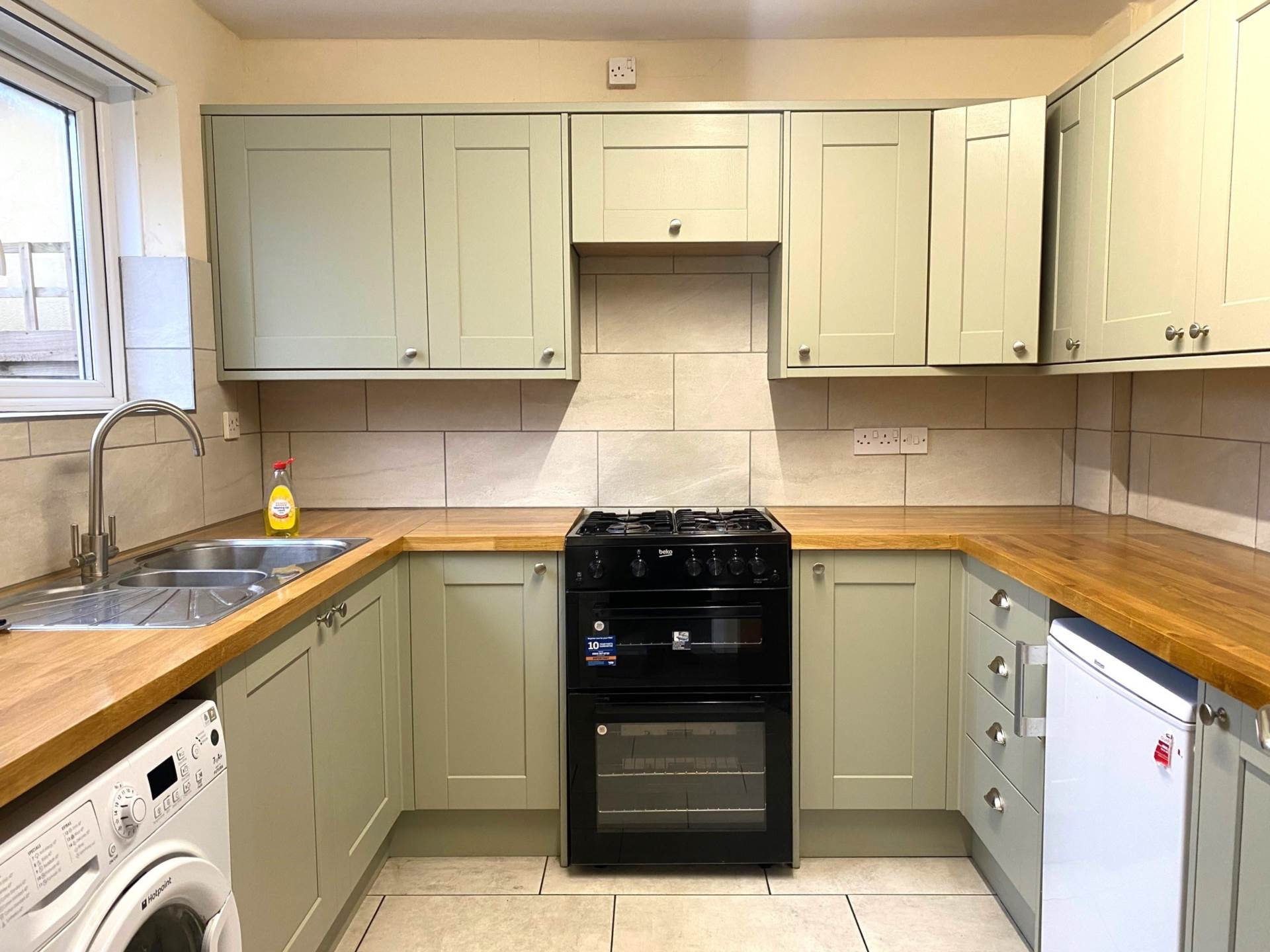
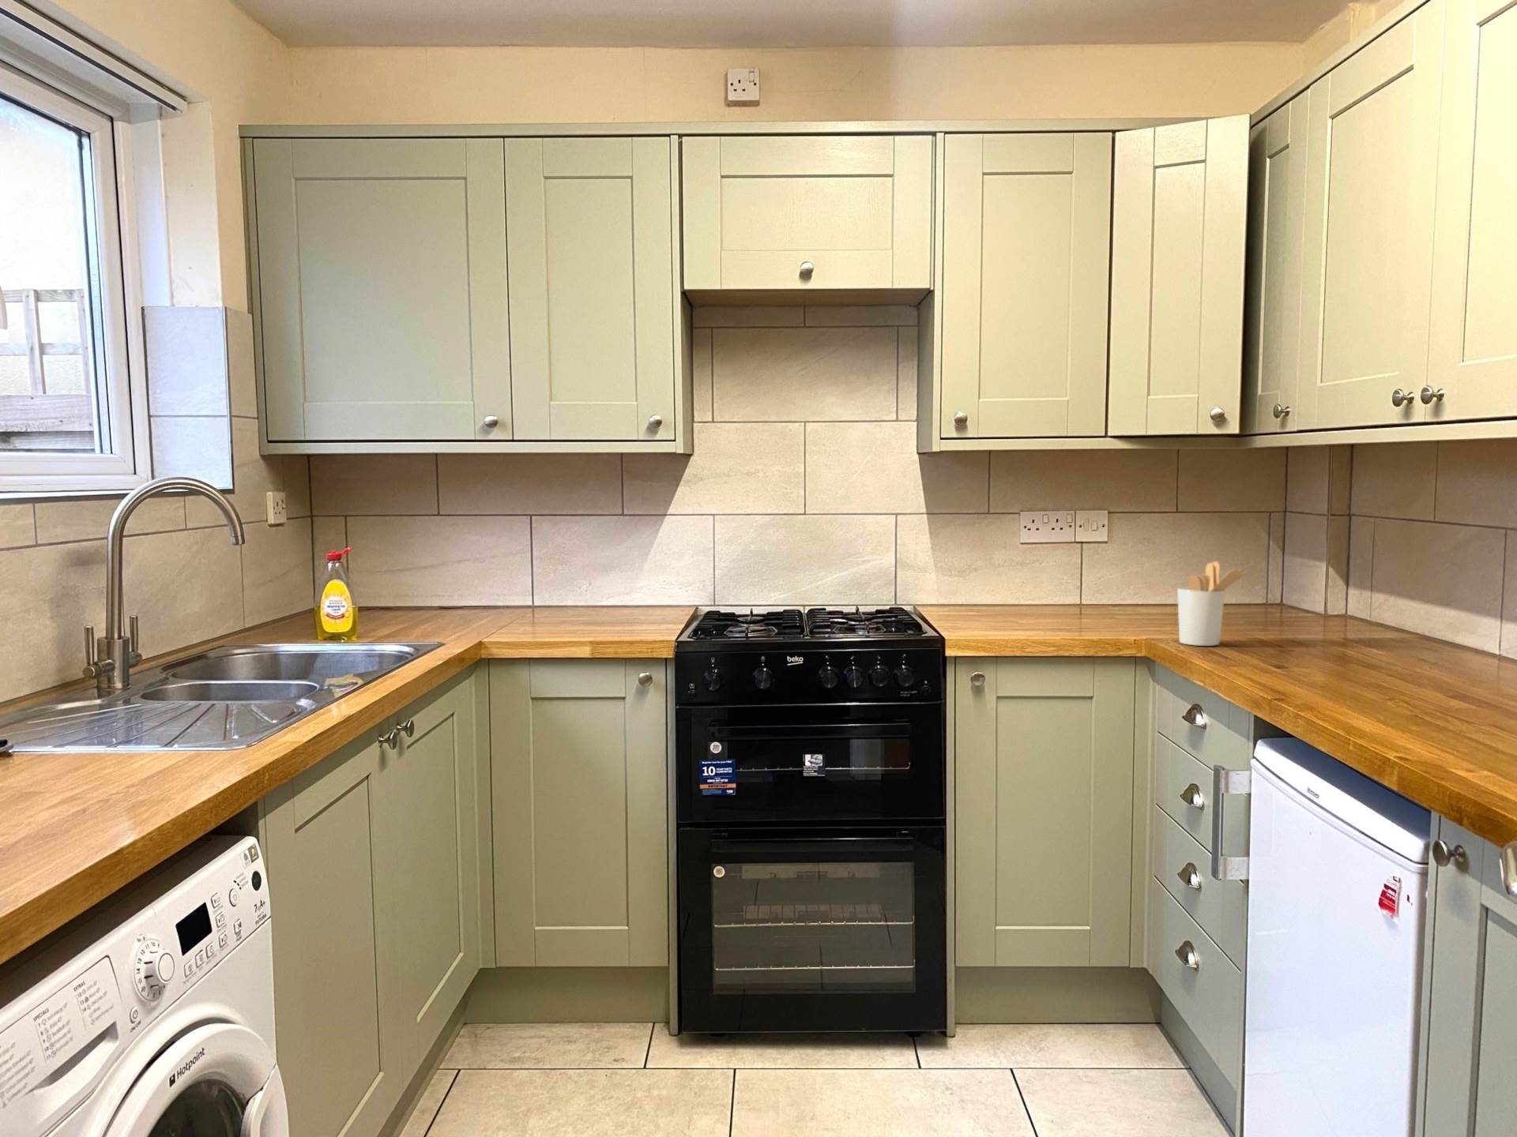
+ utensil holder [1177,560,1252,646]
